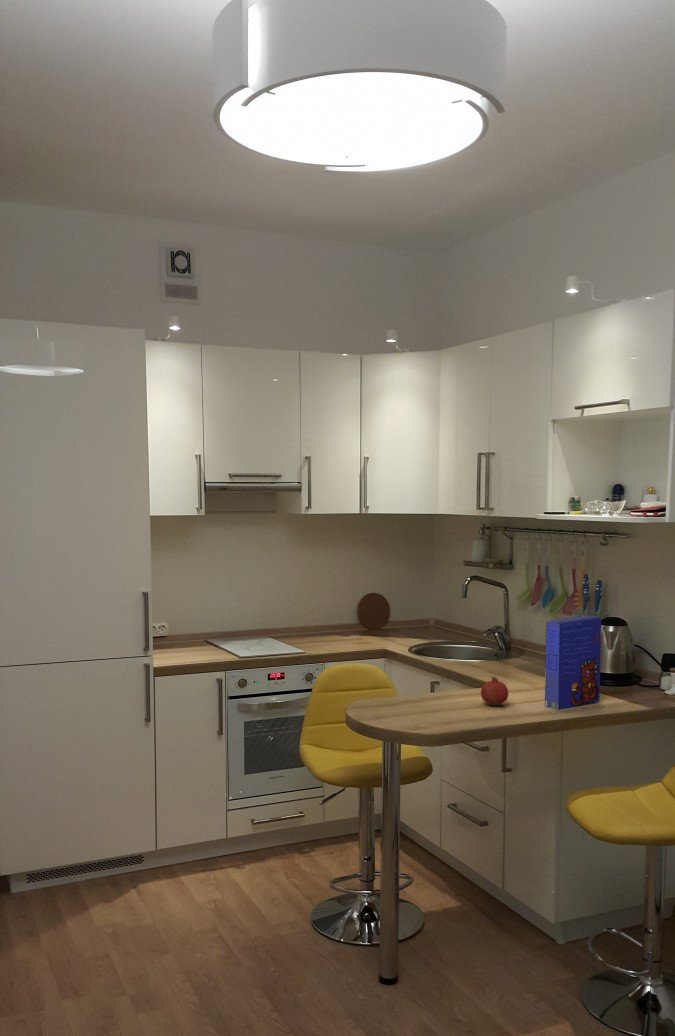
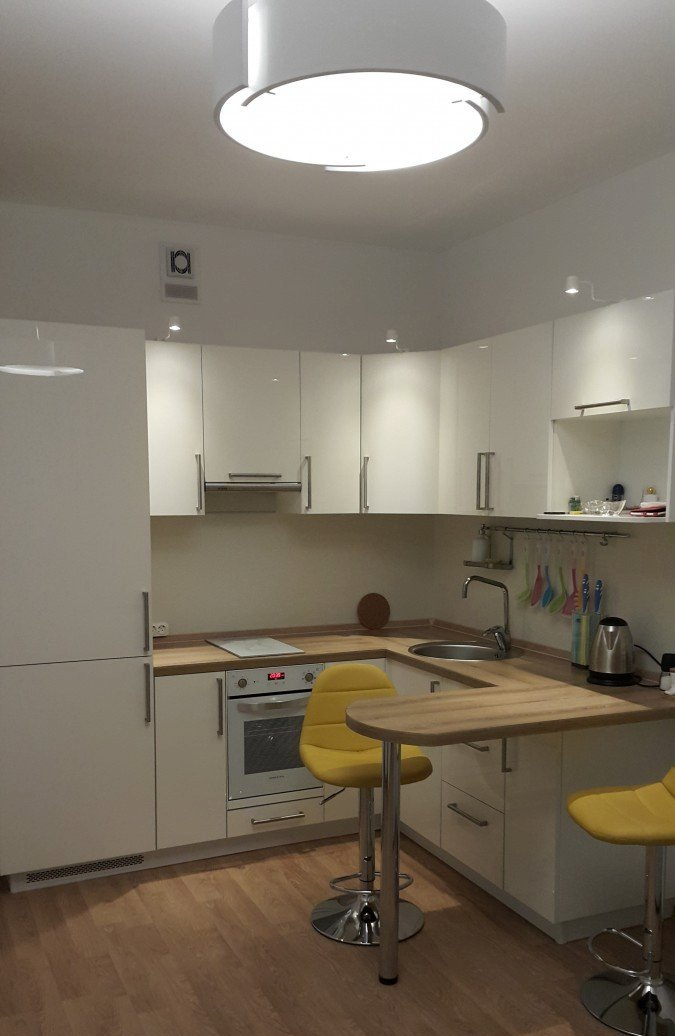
- fruit [480,675,509,706]
- cereal box [544,615,602,711]
